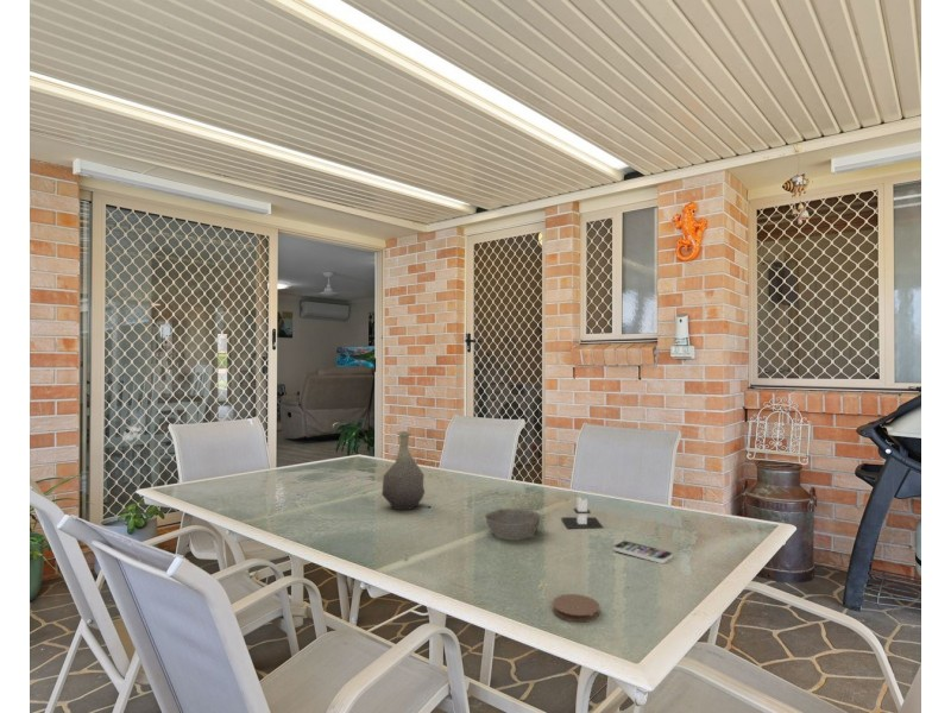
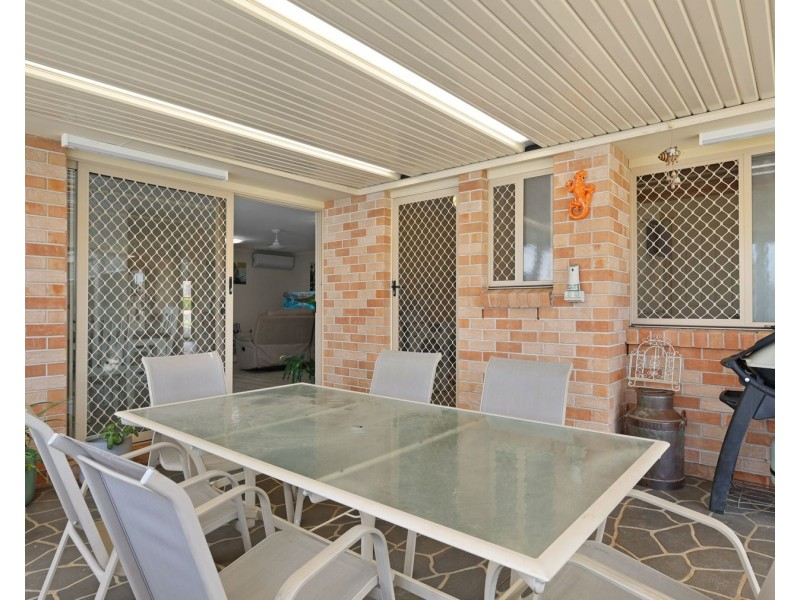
- vase [380,430,426,511]
- architectural model [560,497,605,530]
- coaster [552,593,602,623]
- smartphone [612,540,674,564]
- bowl [484,507,542,540]
